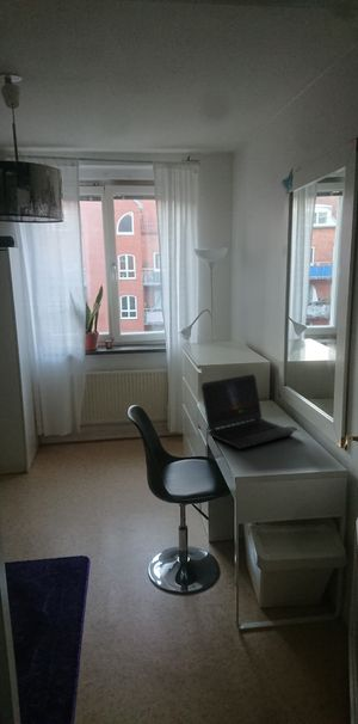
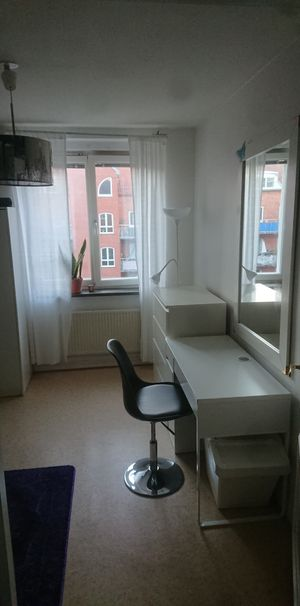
- laptop computer [200,373,295,450]
